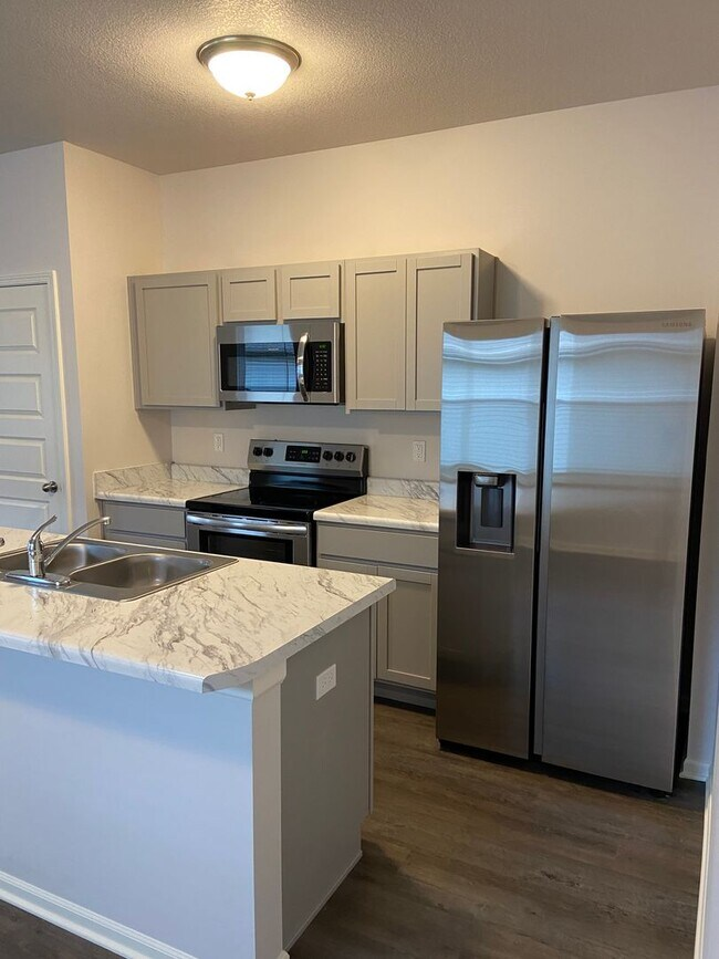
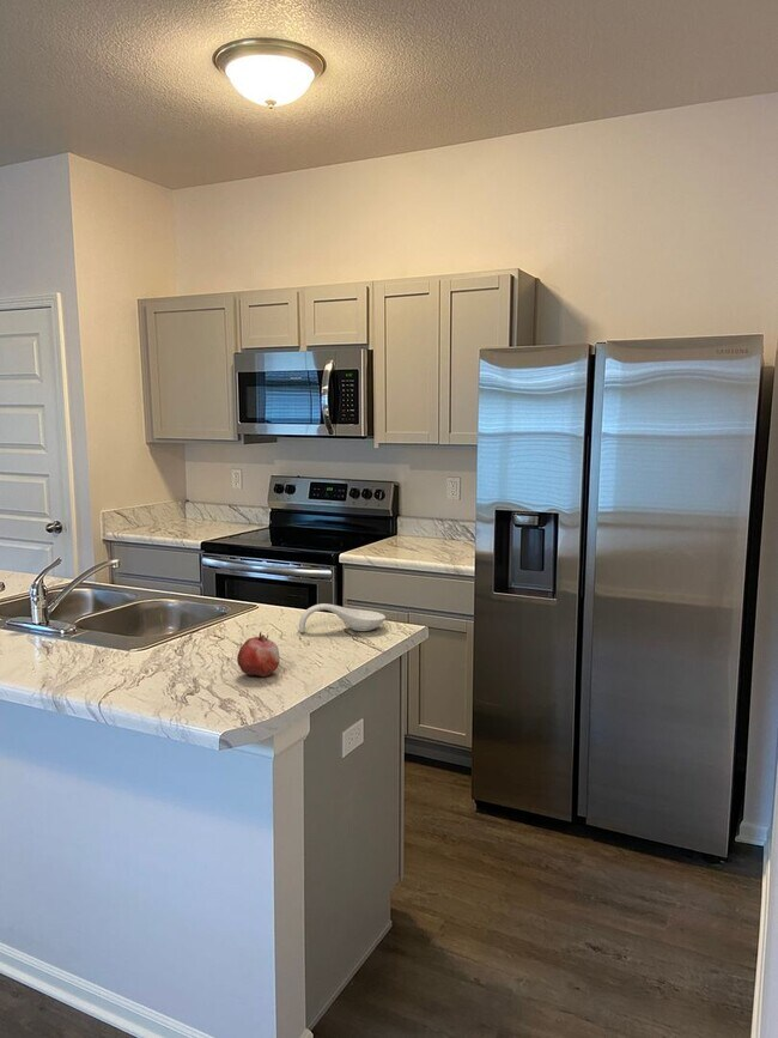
+ spoon rest [298,602,387,633]
+ fruit [236,631,280,678]
